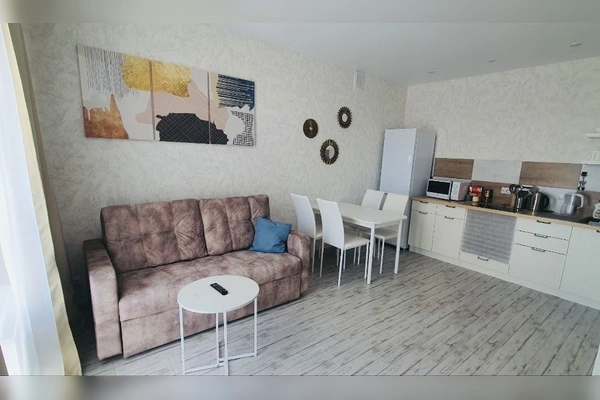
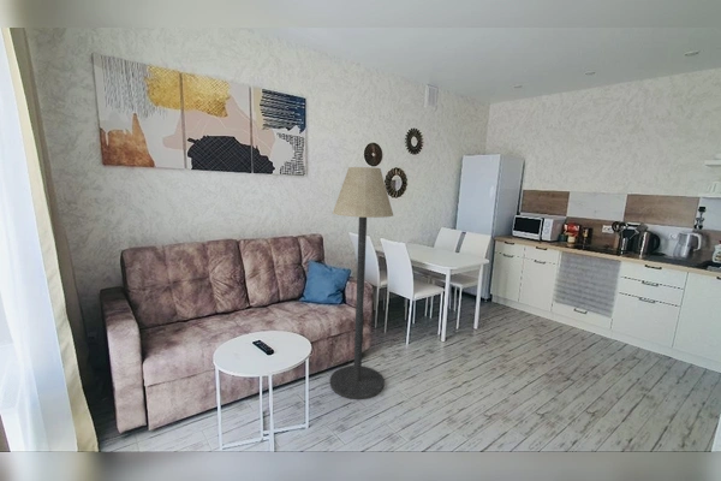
+ floor lamp [329,166,394,400]
